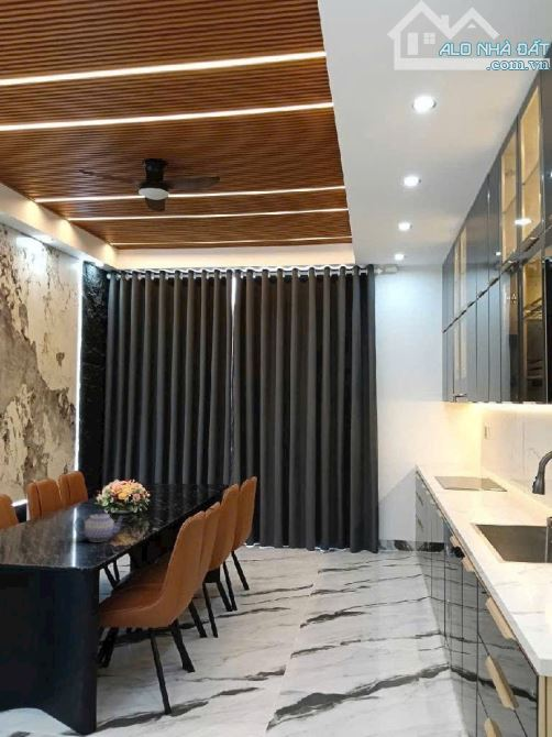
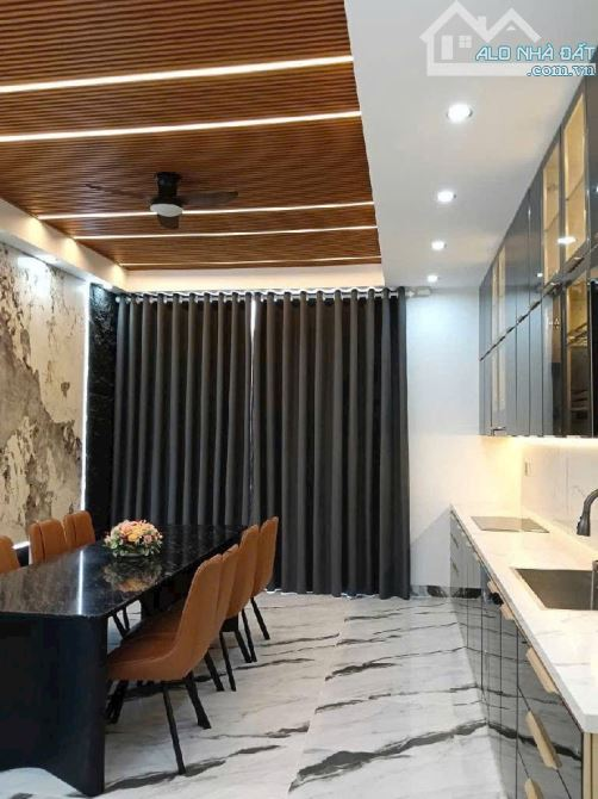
- teapot [74,509,126,542]
